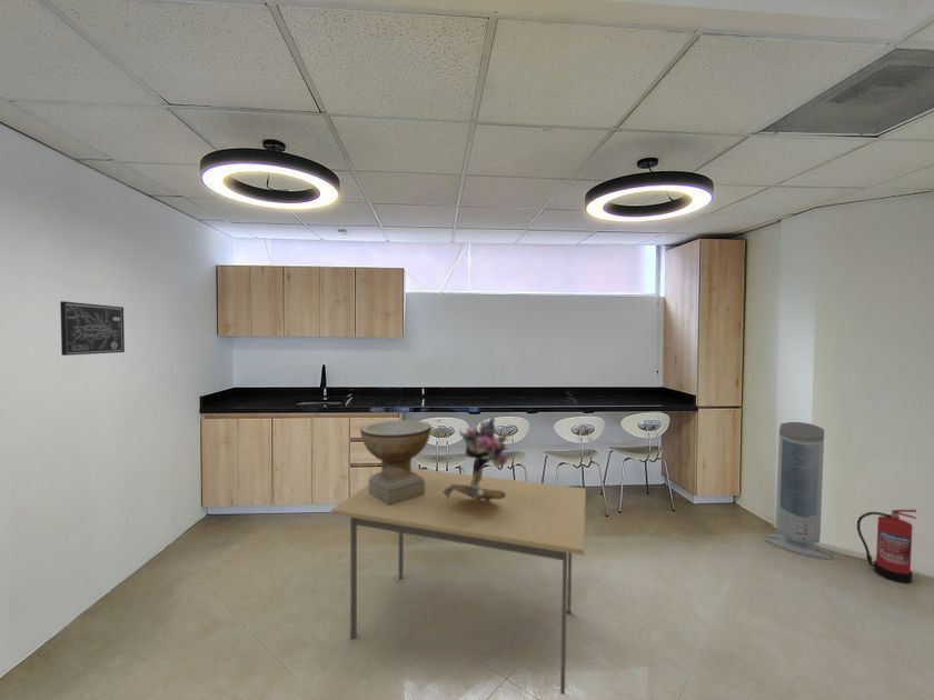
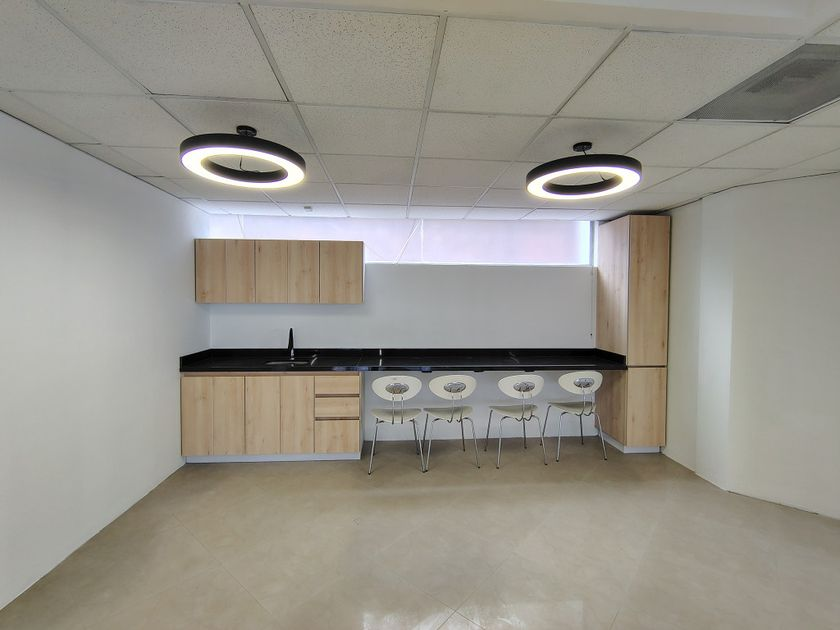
- decorative bowl [359,419,433,506]
- fire extinguisher [856,509,917,584]
- bouquet [443,417,509,502]
- air purifier [764,421,833,560]
- wall art [59,300,126,357]
- dining table [330,467,587,696]
